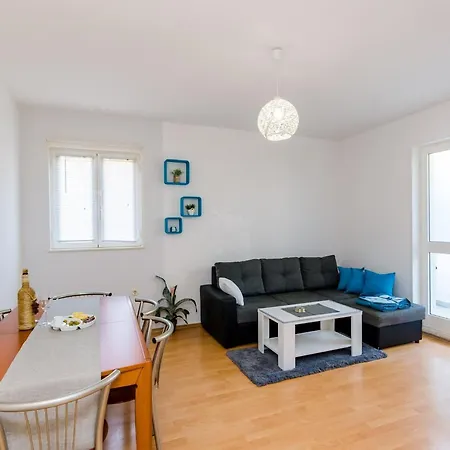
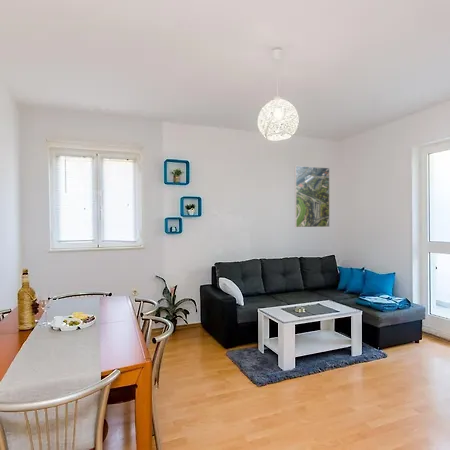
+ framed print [294,165,331,228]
